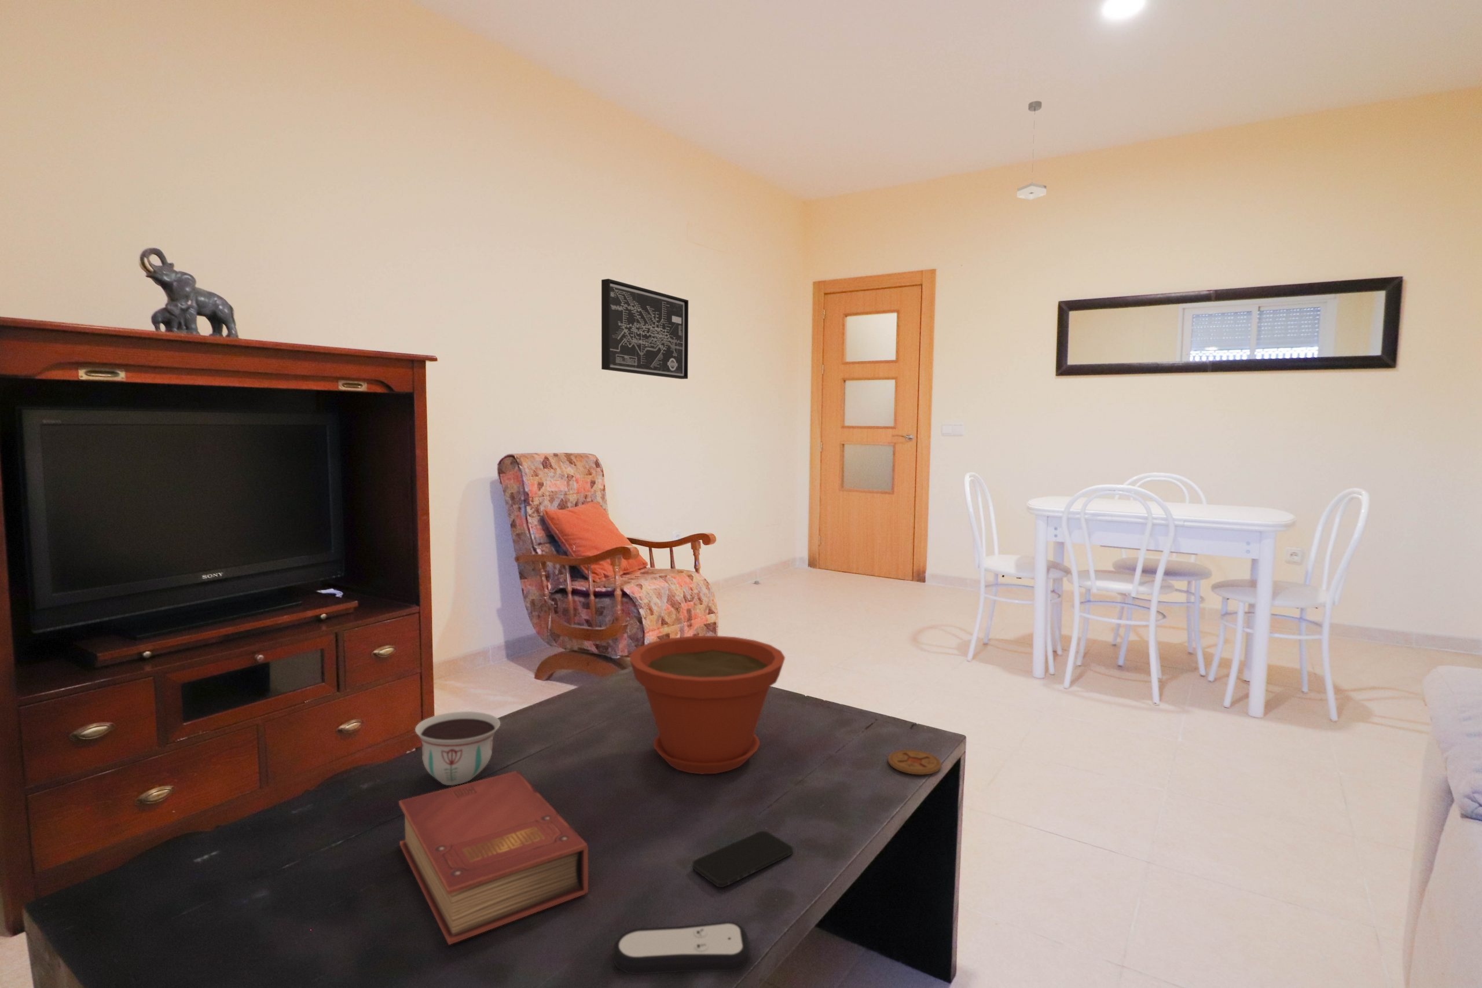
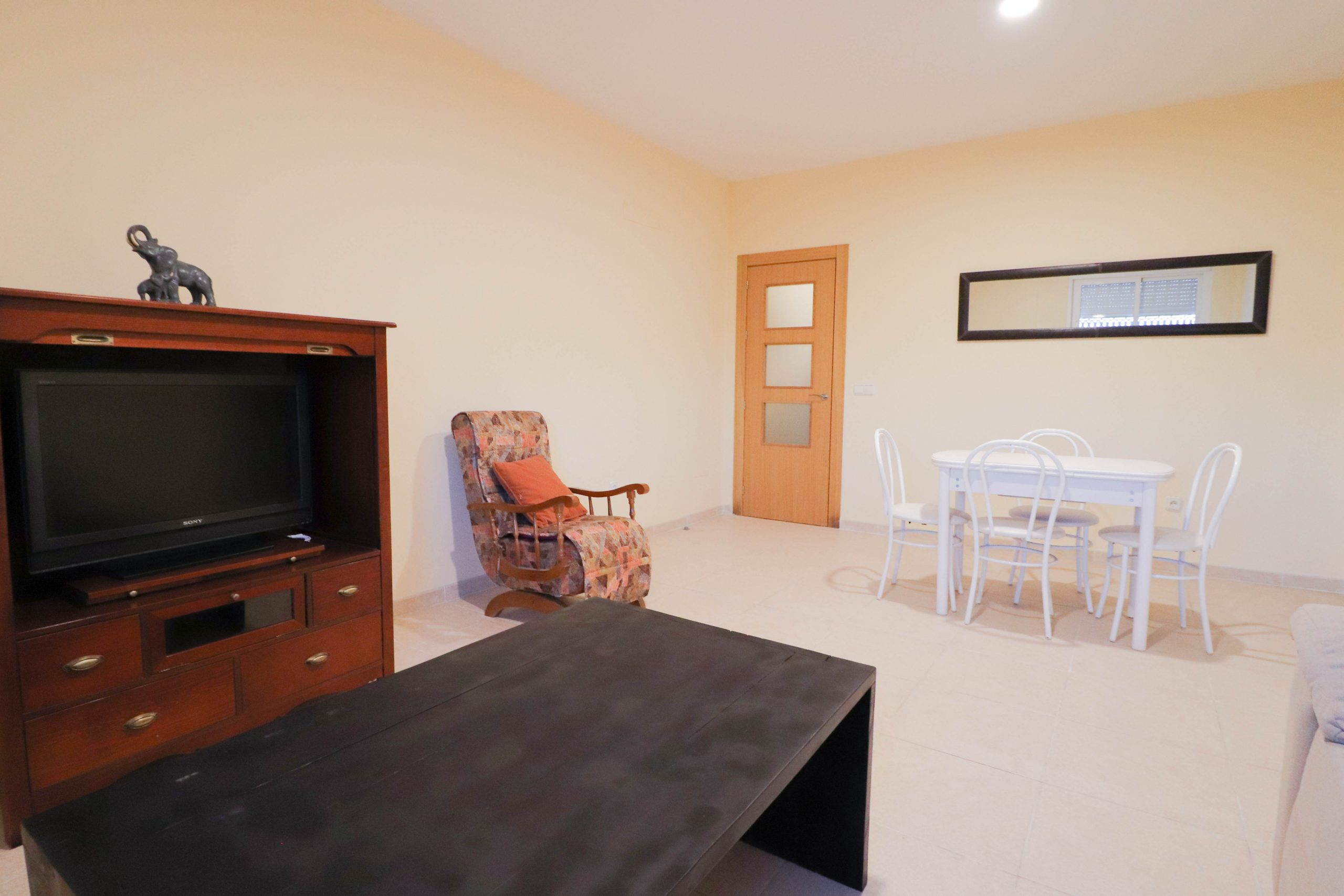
- book [398,771,589,945]
- bowl [415,711,501,786]
- smartphone [691,830,794,888]
- plant pot [630,635,785,774]
- wall art [601,278,689,379]
- coaster [888,749,942,775]
- remote control [612,922,751,975]
- pendant lamp [1017,100,1046,201]
